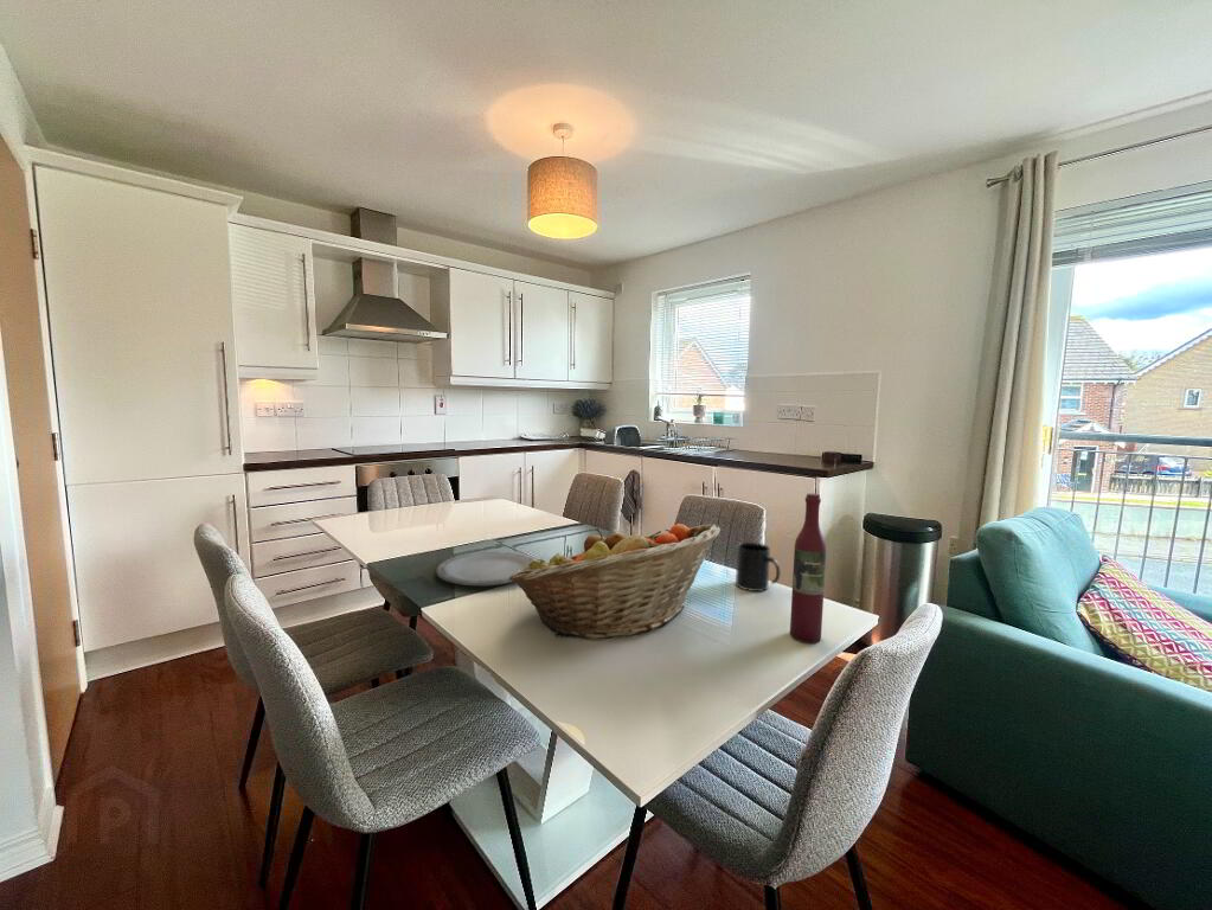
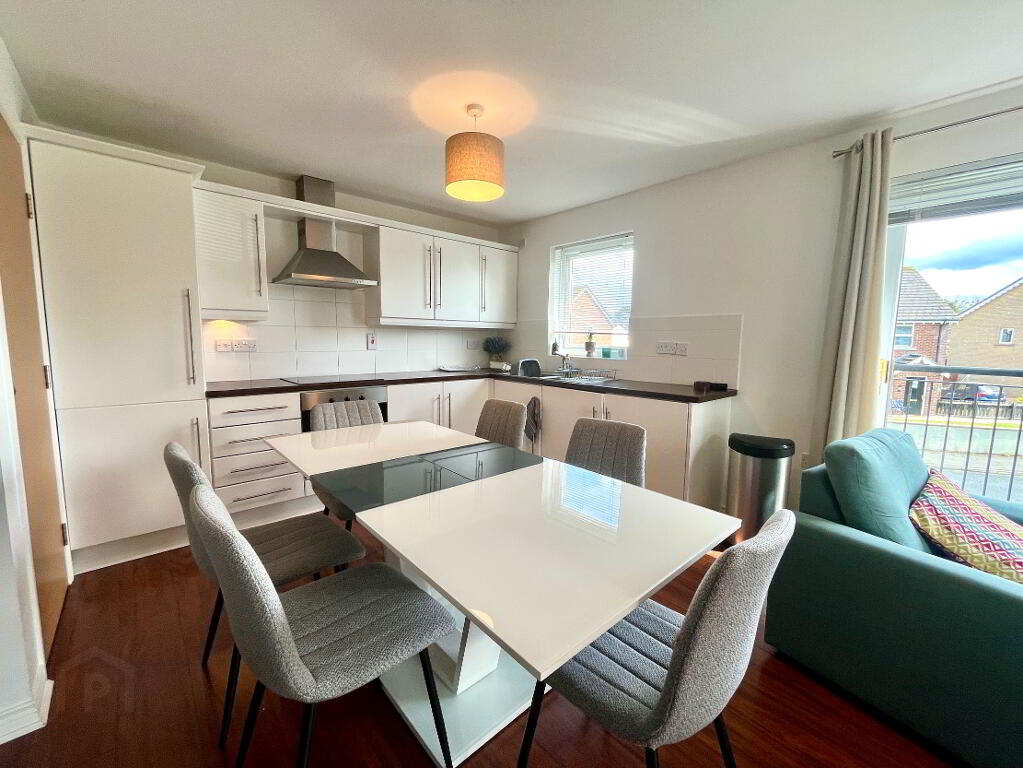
- fruit basket [508,523,722,641]
- plate [435,550,539,587]
- wine bottle [789,493,827,645]
- mug [735,541,781,592]
